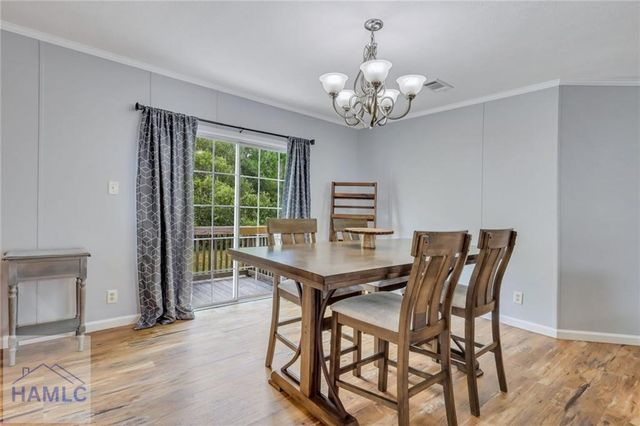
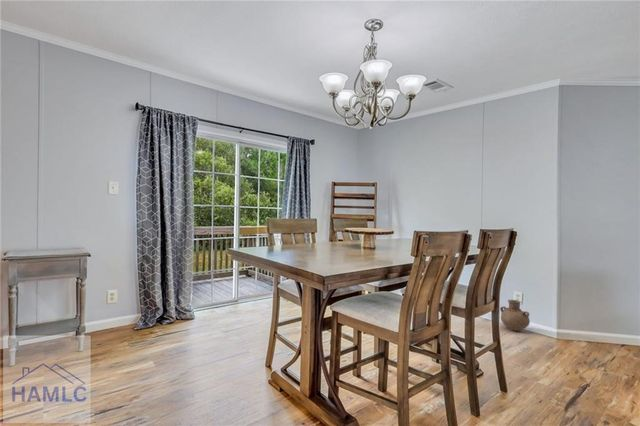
+ vase [499,299,531,332]
